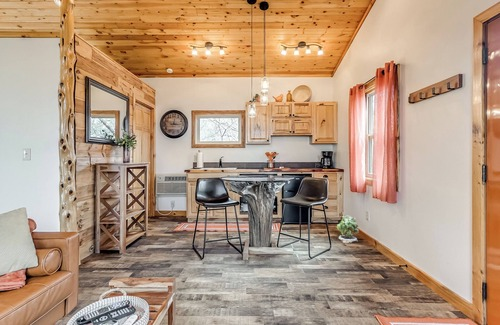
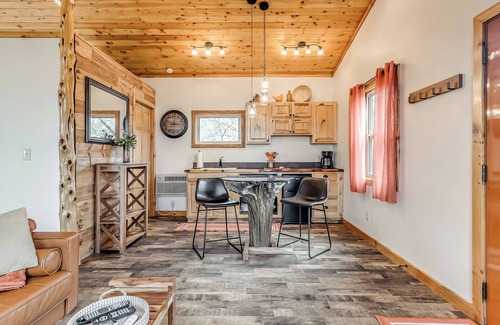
- potted plant [336,214,360,244]
